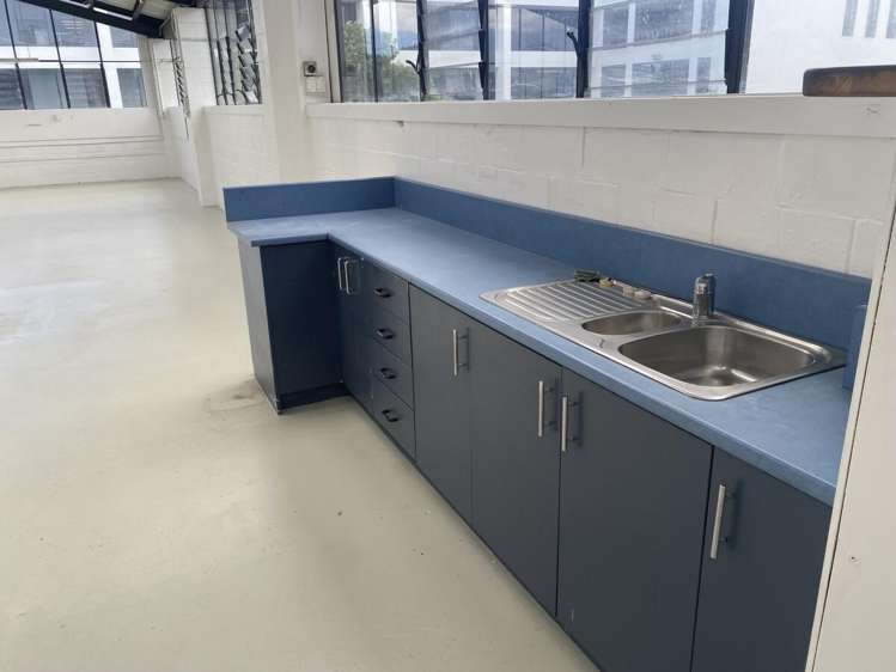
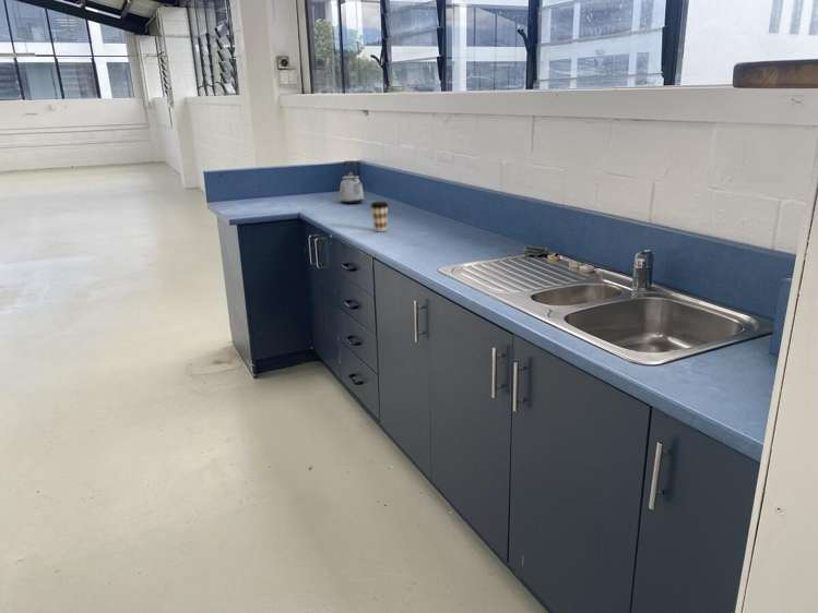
+ kettle [339,160,365,205]
+ coffee cup [369,201,390,232]
